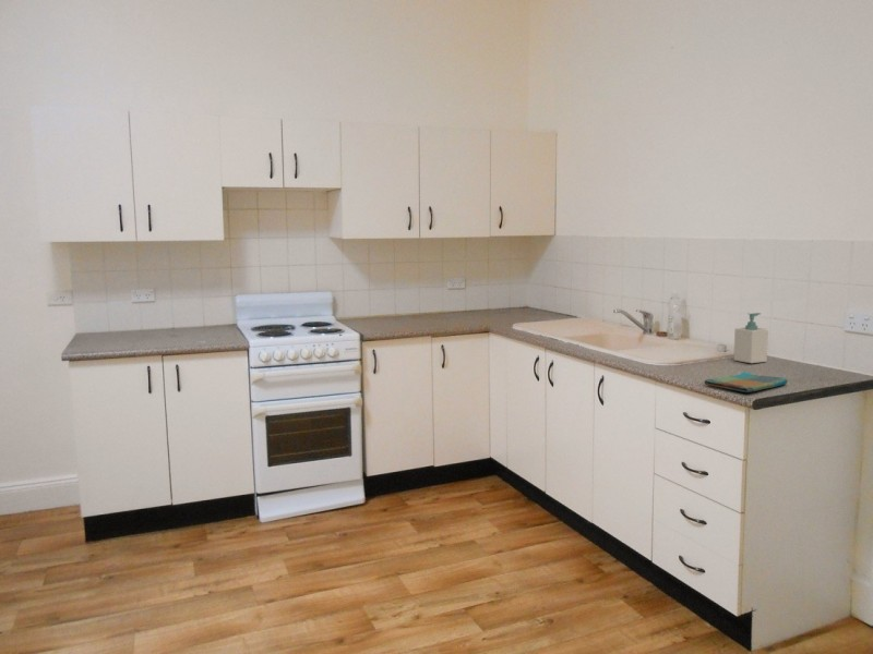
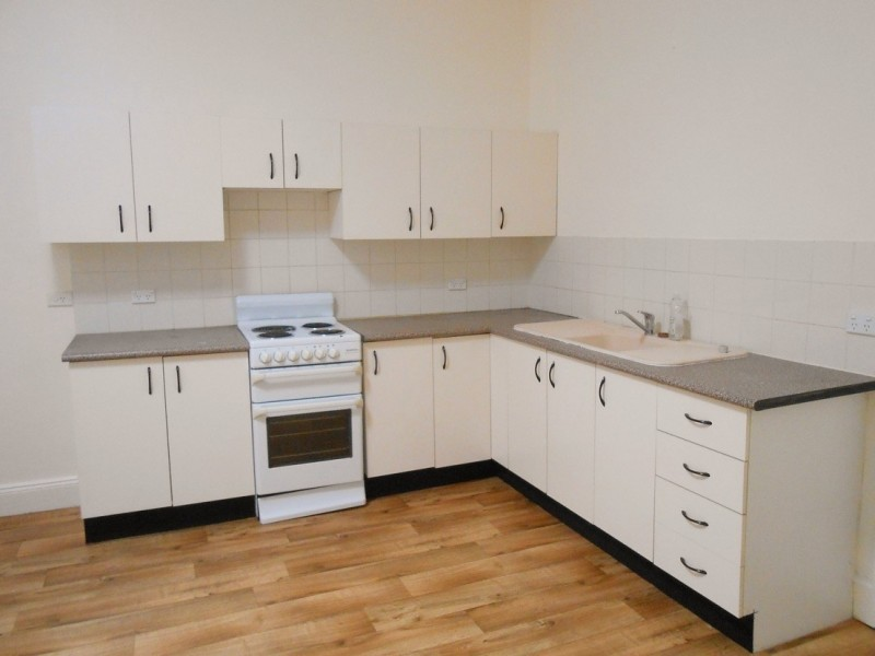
- dish towel [704,371,789,393]
- soap bottle [732,312,769,364]
